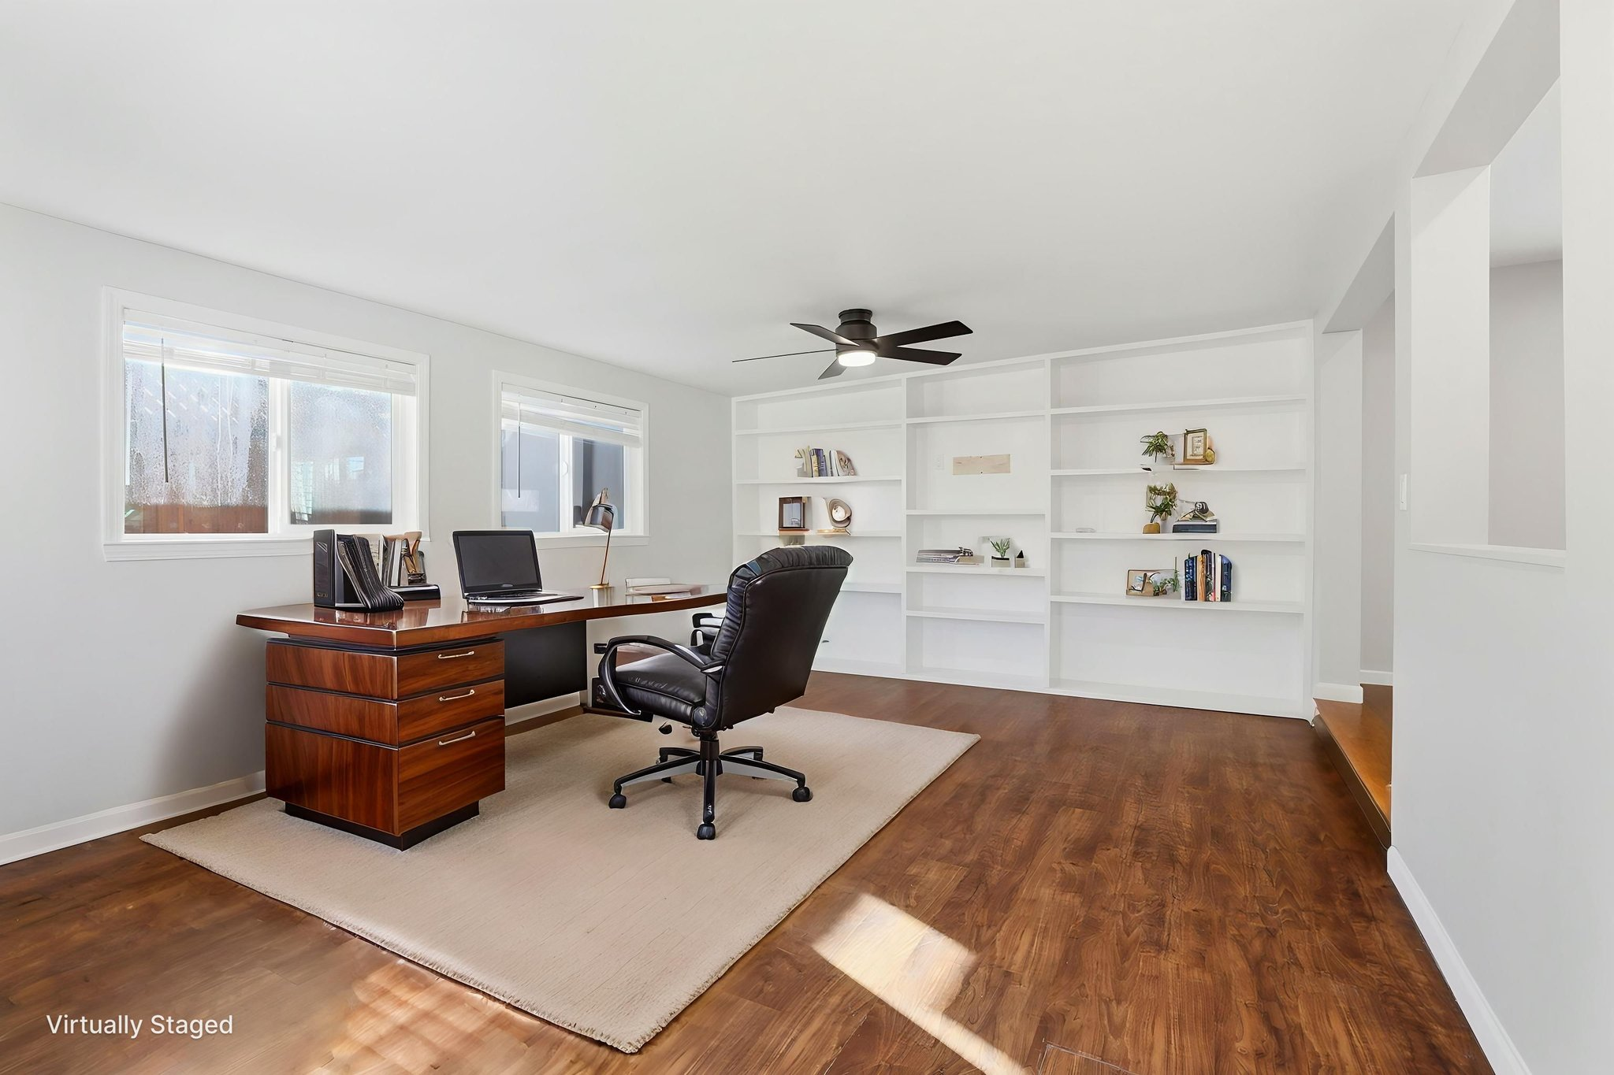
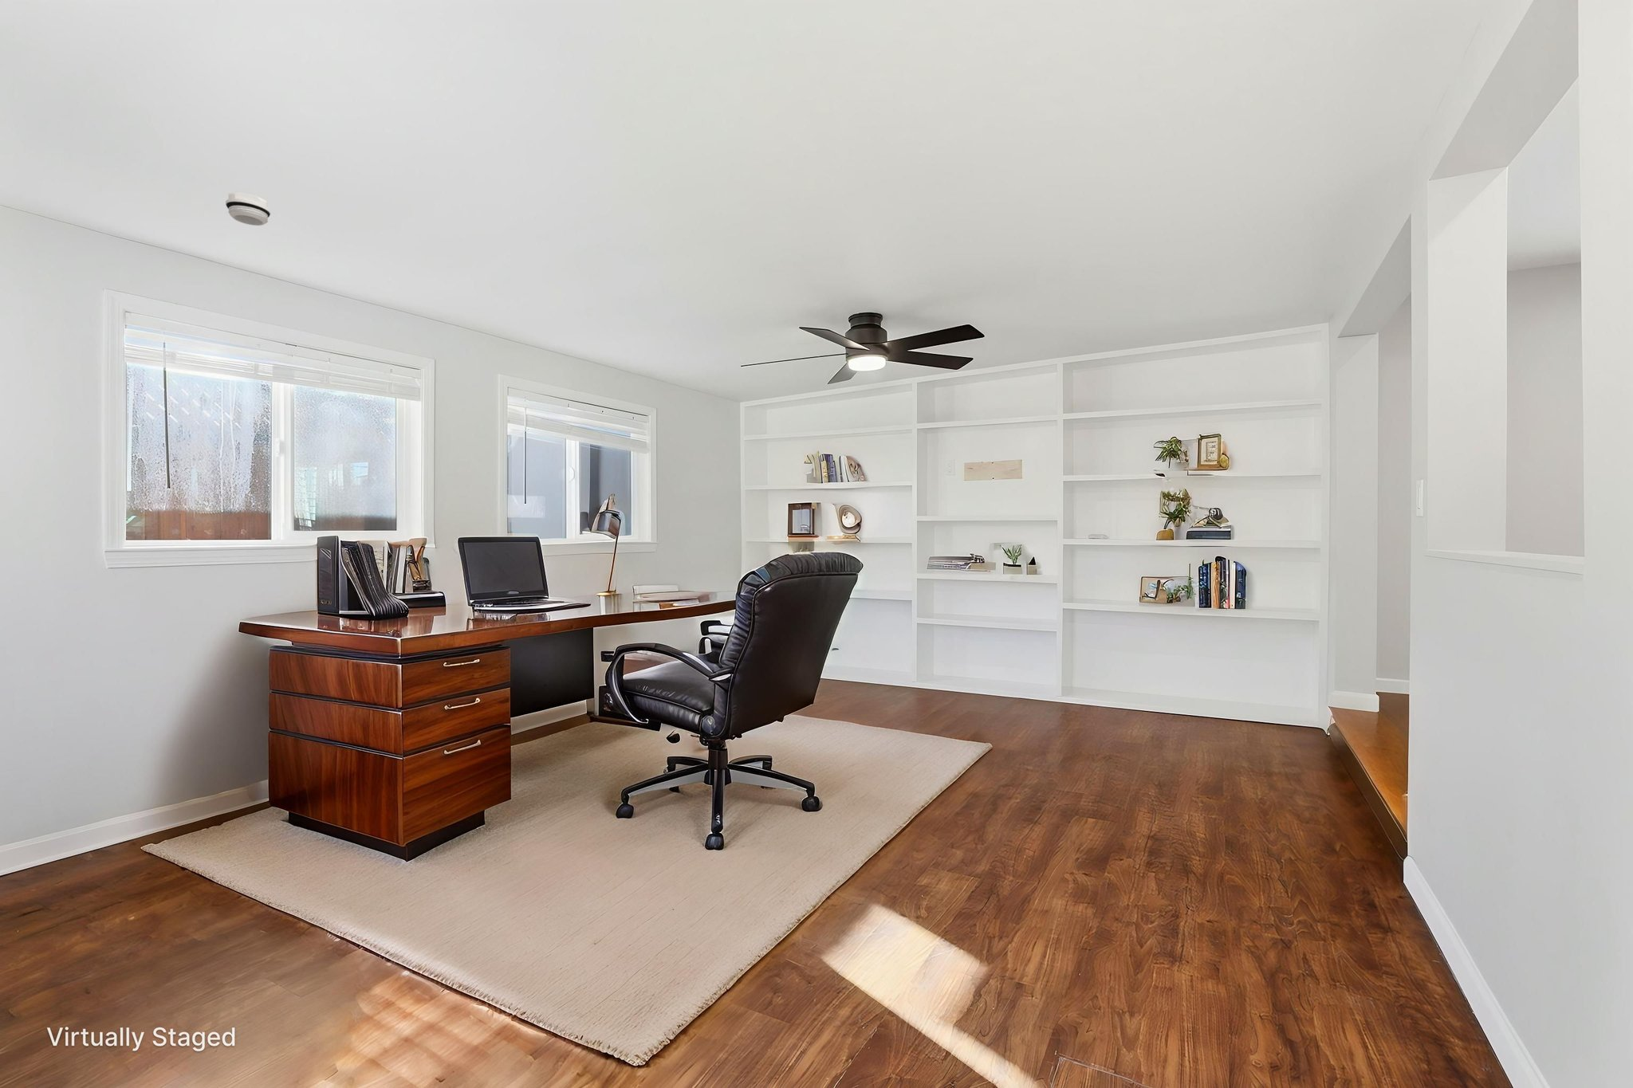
+ smoke detector [225,192,271,226]
